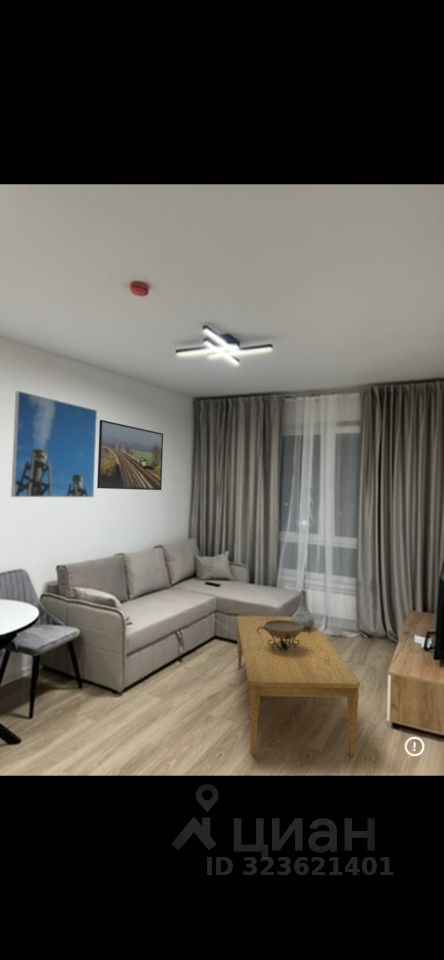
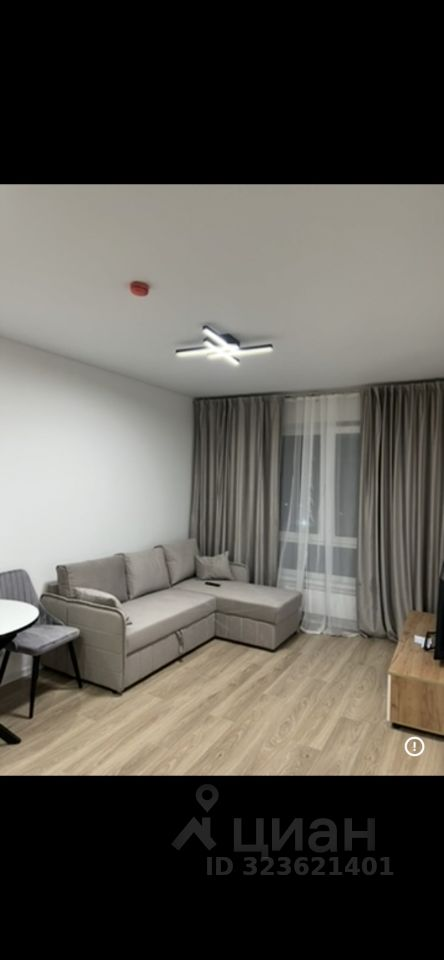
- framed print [10,390,98,498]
- coffee table [235,615,361,758]
- decorative bowl [257,620,311,653]
- vase [291,589,316,631]
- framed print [96,419,164,491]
